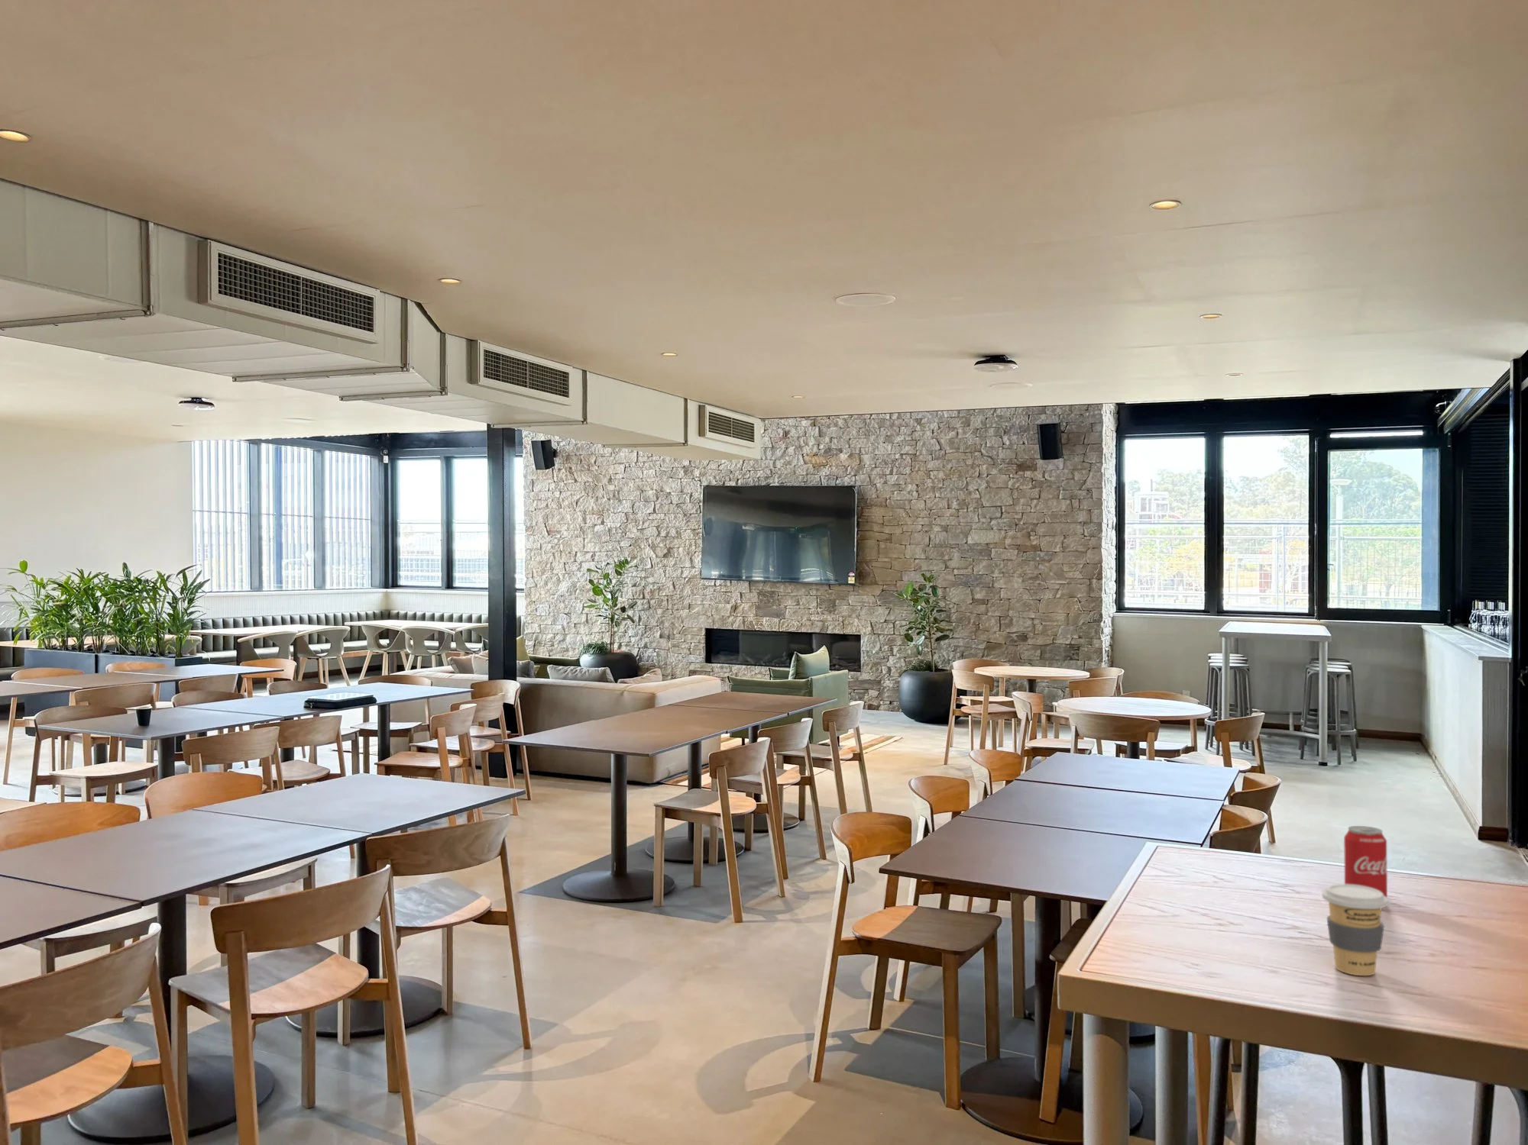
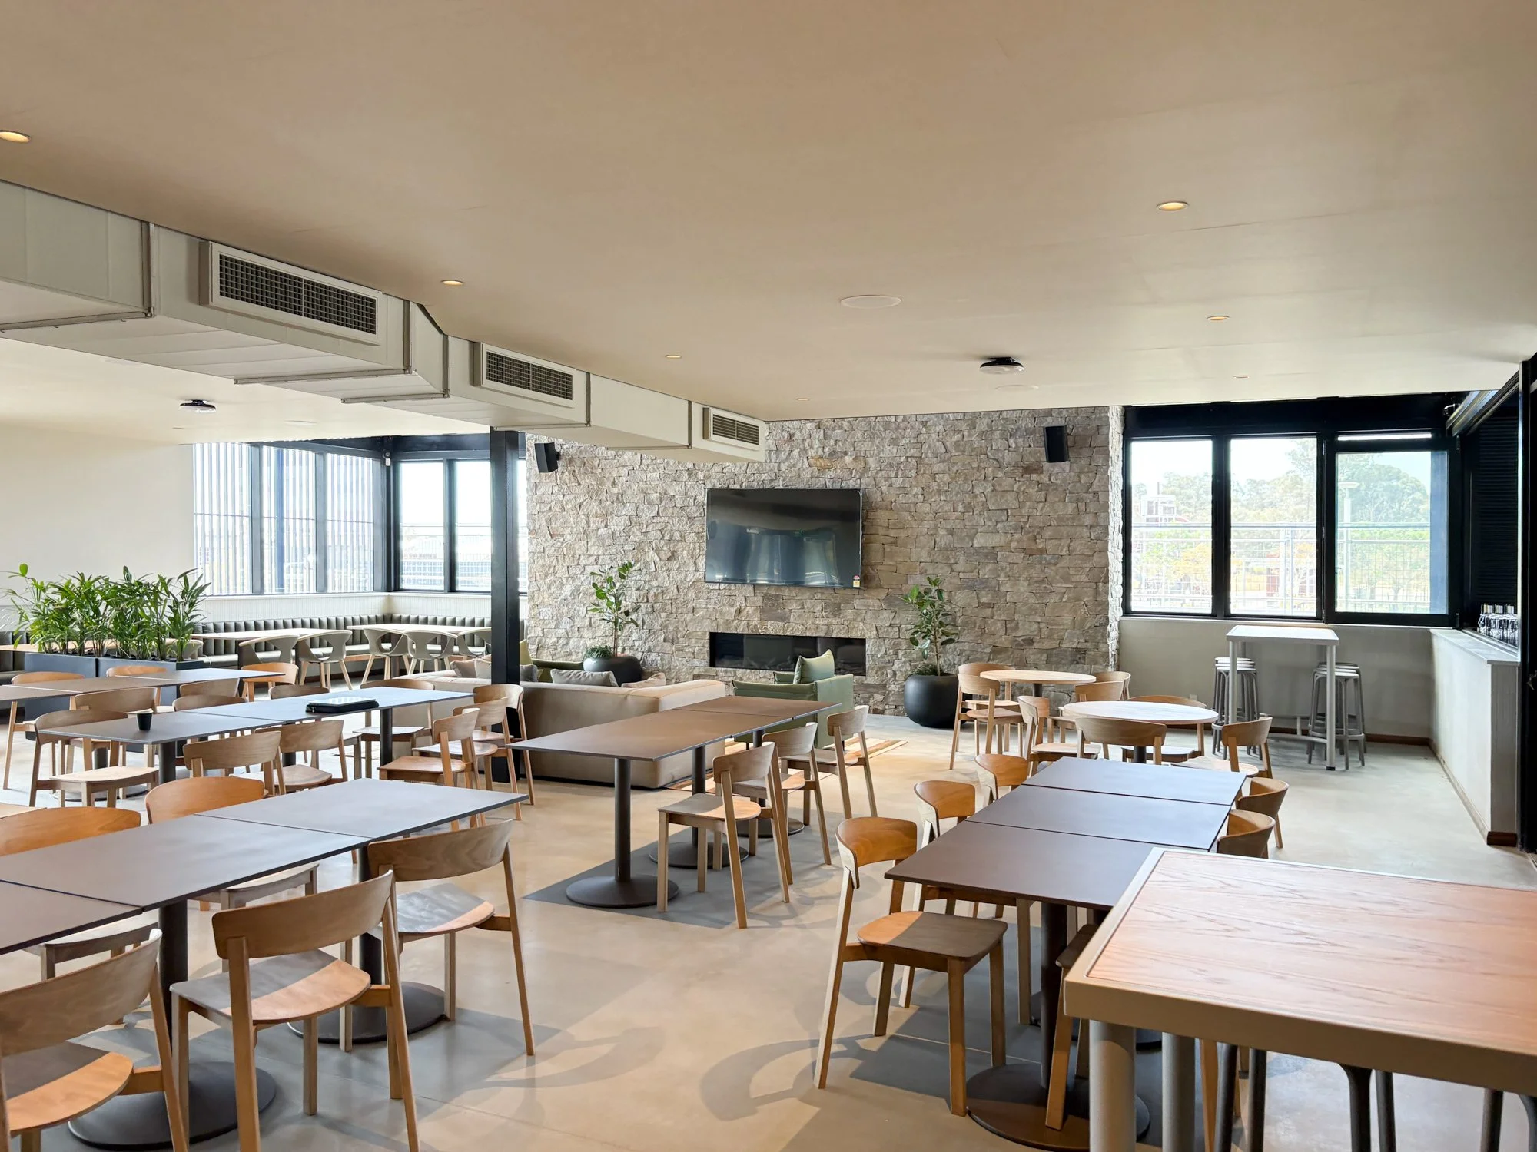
- beverage can [1343,825,1388,897]
- coffee cup [1321,883,1388,977]
